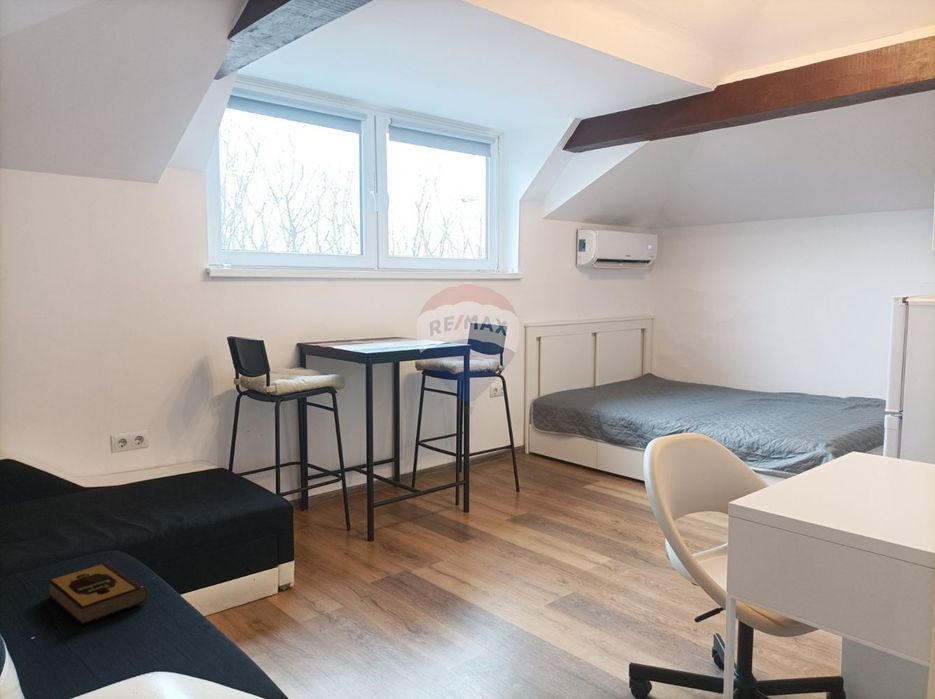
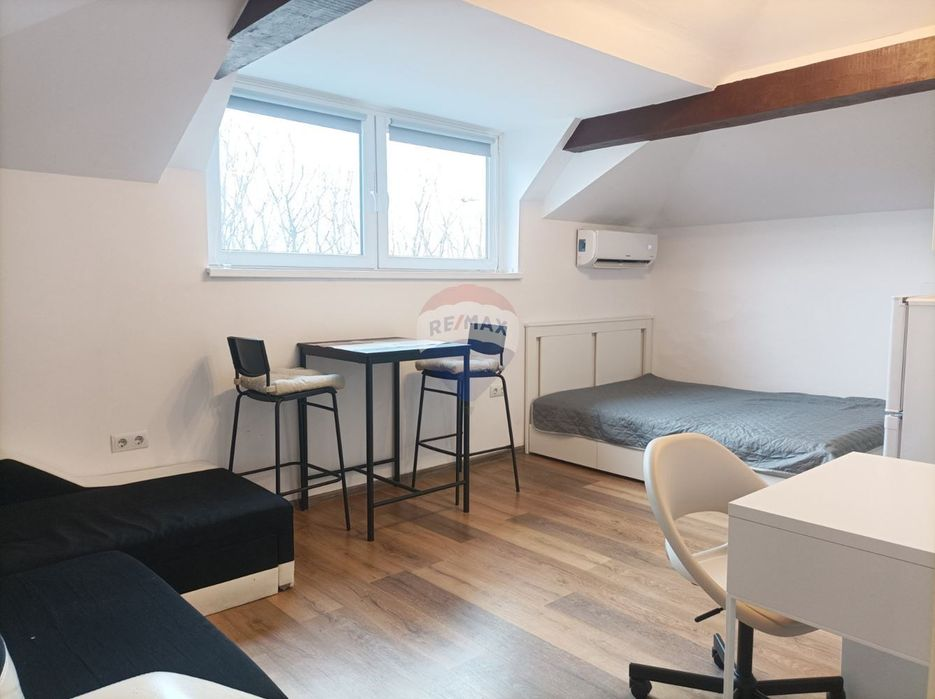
- hardback book [47,562,149,626]
